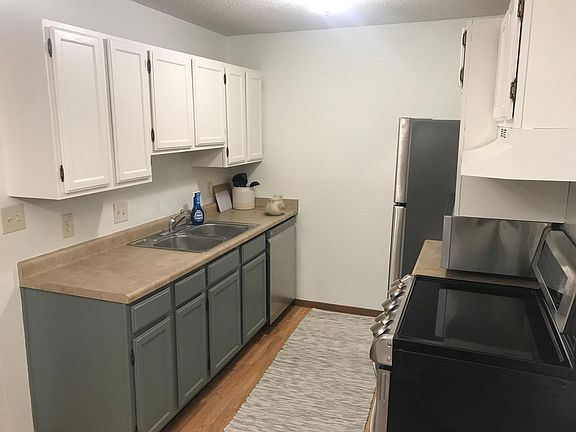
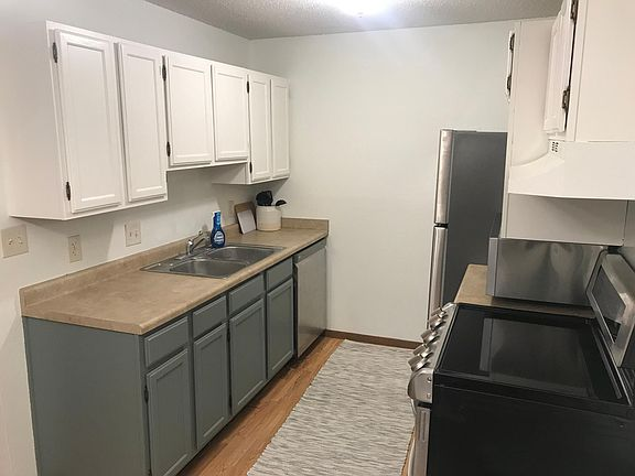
- teapot [264,193,287,216]
